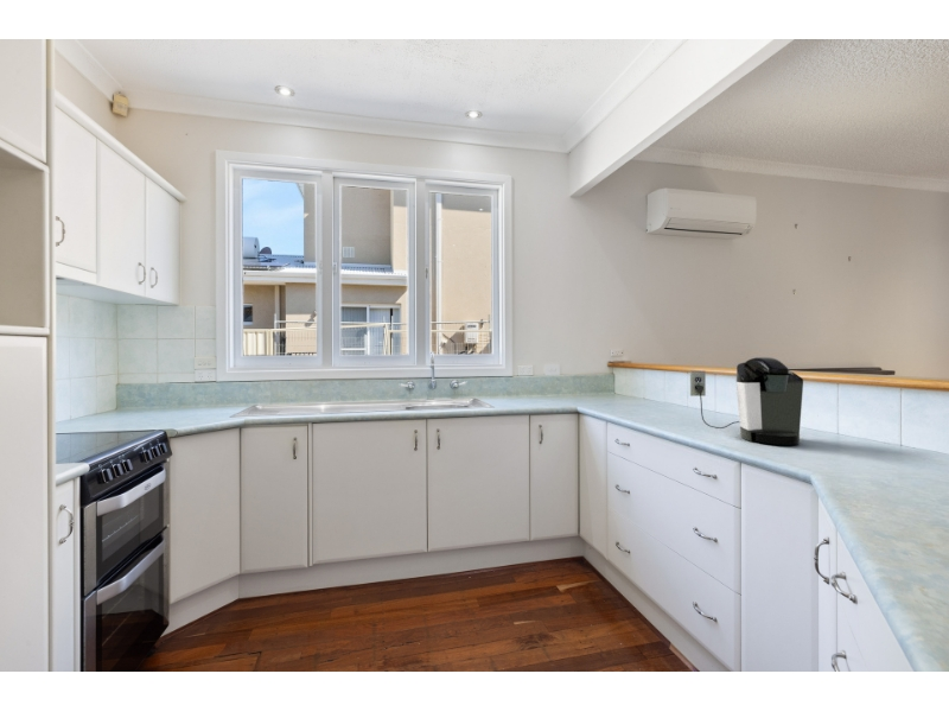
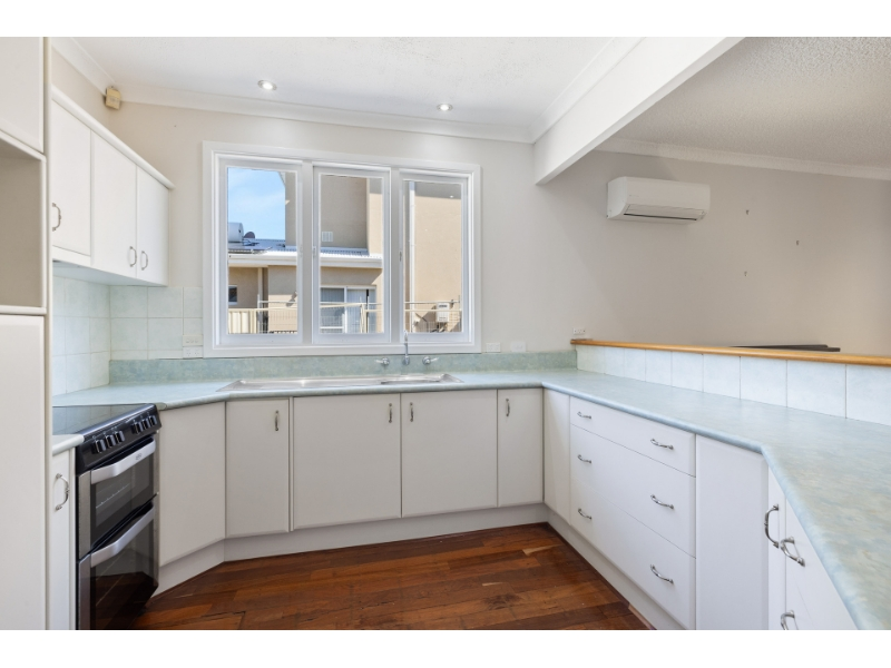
- coffee maker [689,356,804,446]
